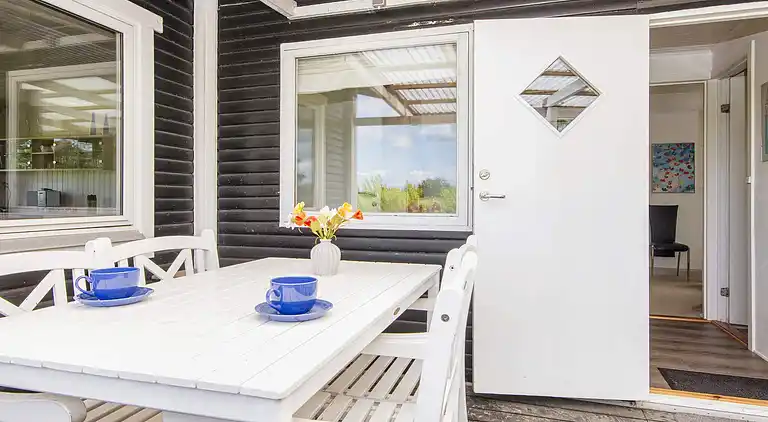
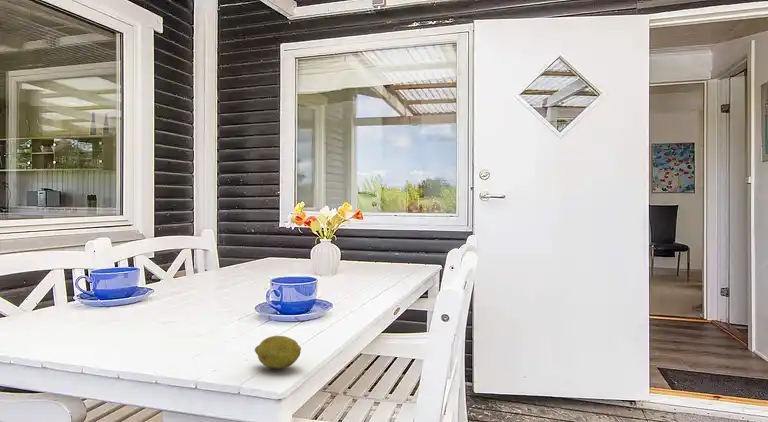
+ fruit [254,335,302,370]
